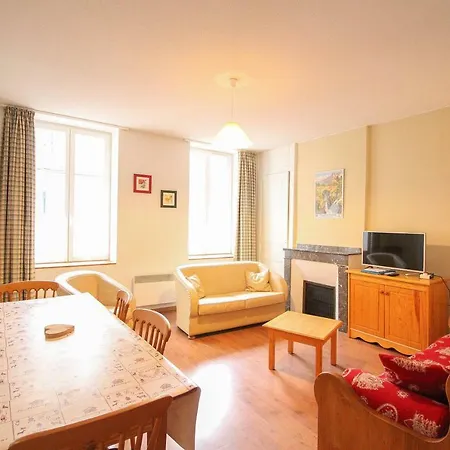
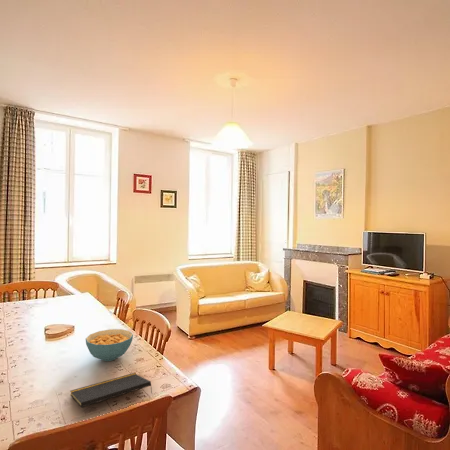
+ cereal bowl [85,328,134,362]
+ notepad [69,372,153,408]
